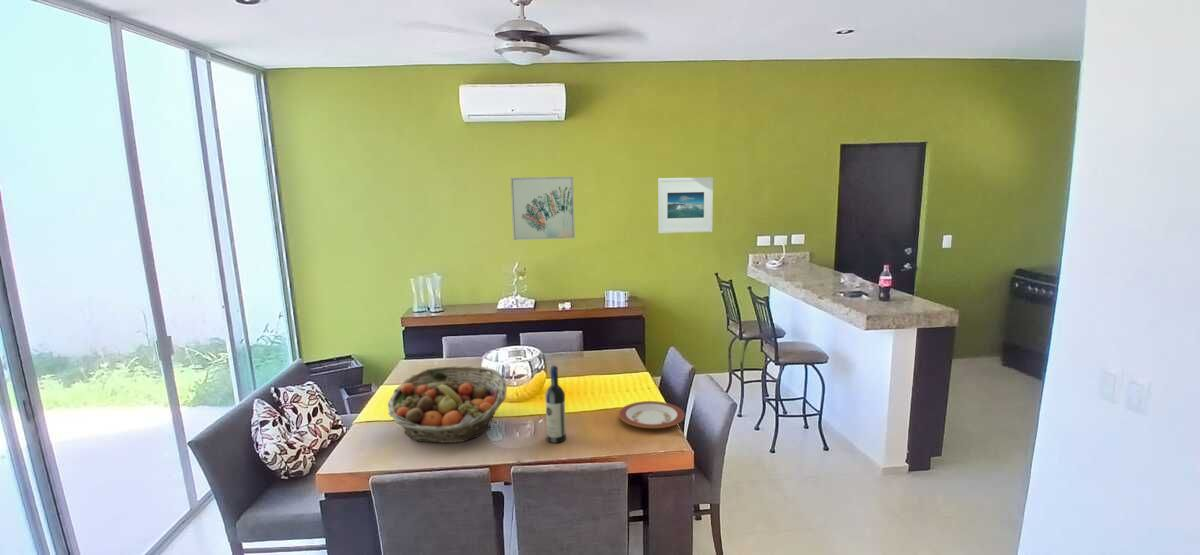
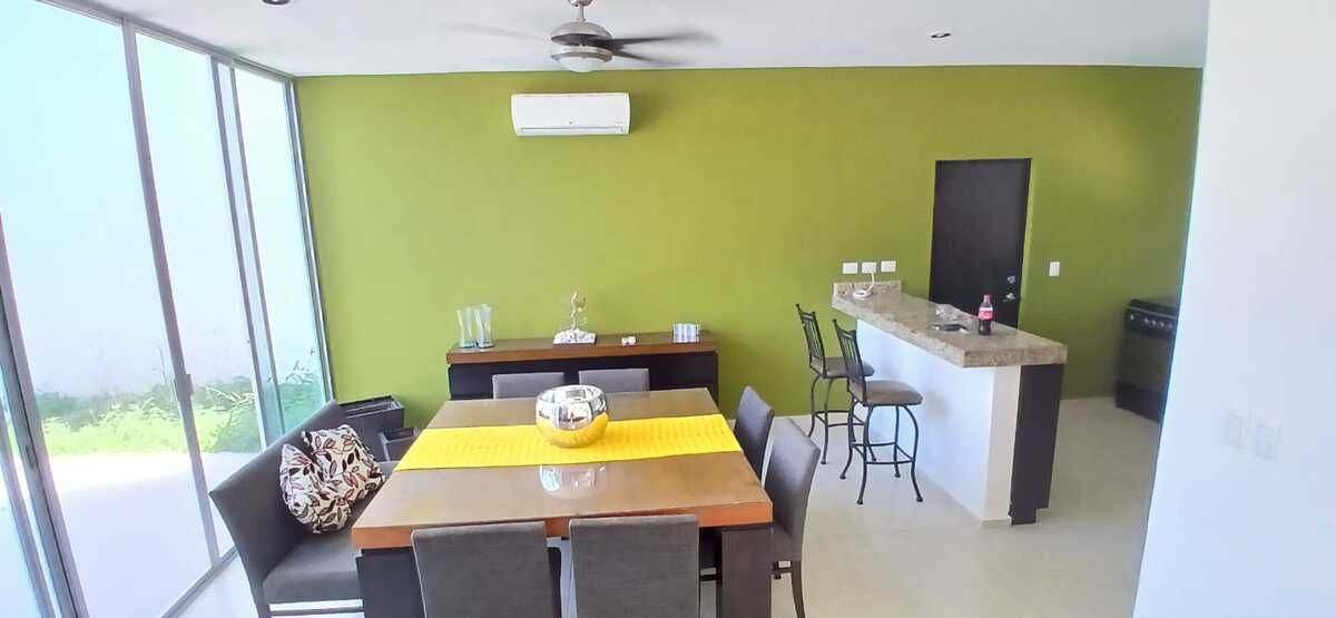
- wine bottle [544,364,567,444]
- wall art [510,176,576,241]
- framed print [657,176,714,234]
- fruit basket [387,365,508,444]
- plate [618,400,685,429]
